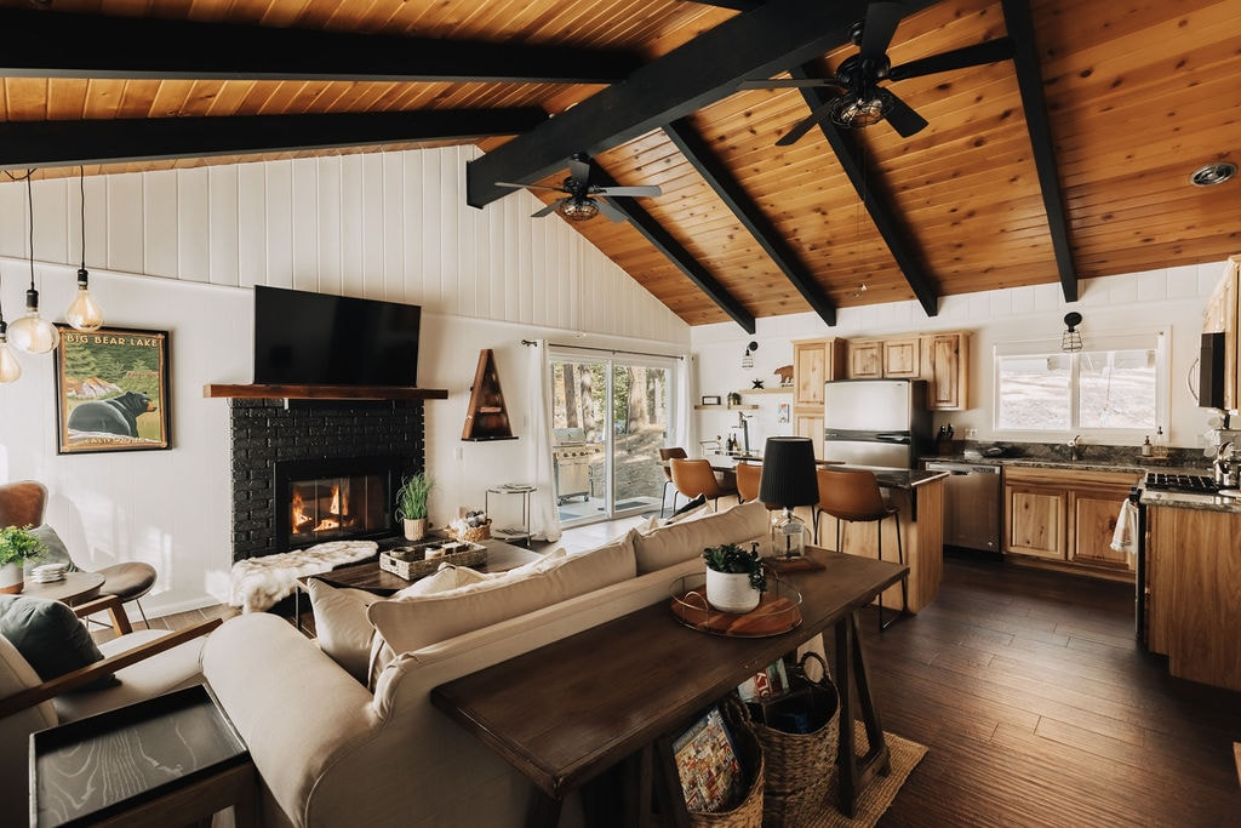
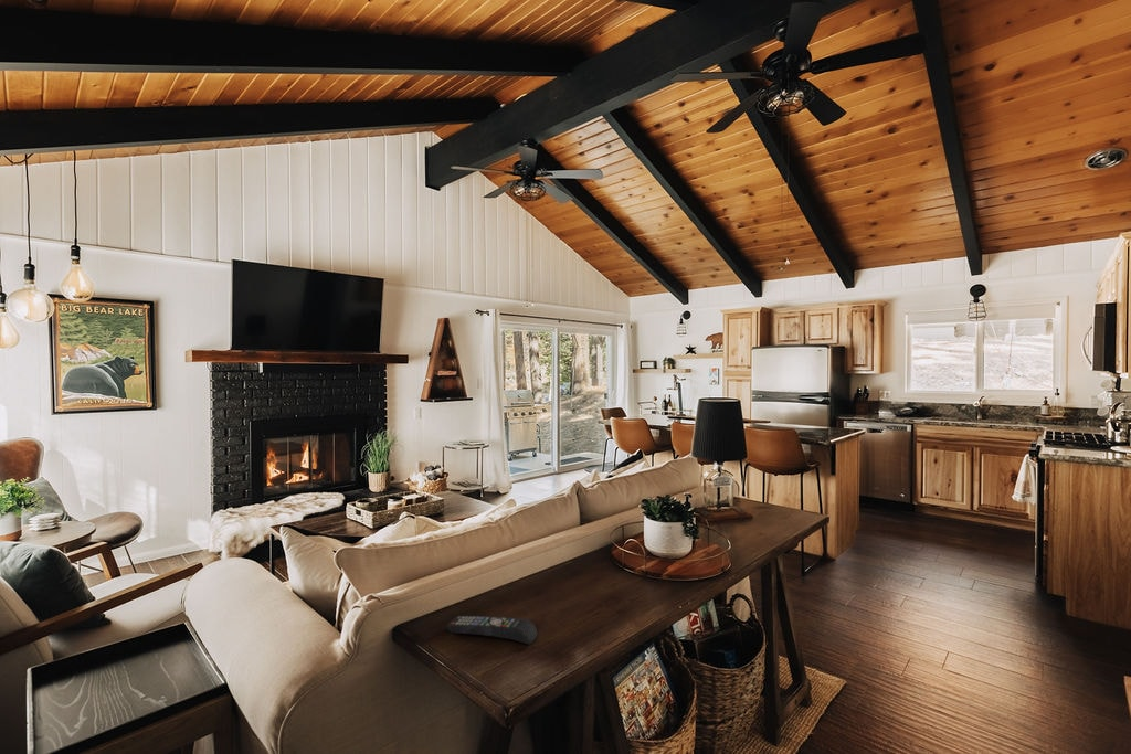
+ remote control [446,615,539,646]
